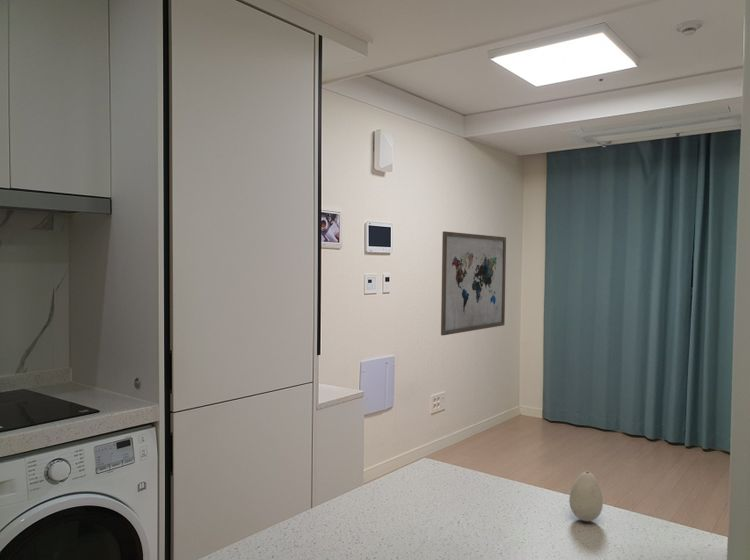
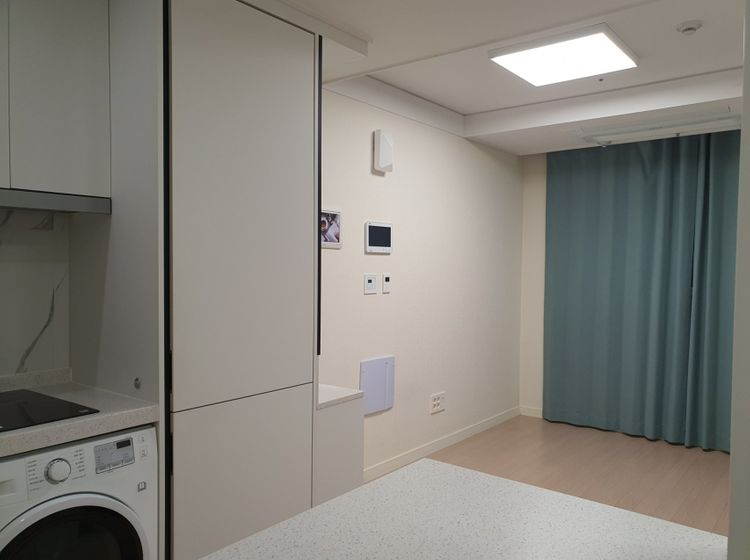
- wall art [440,230,507,336]
- decorative egg [568,471,604,522]
